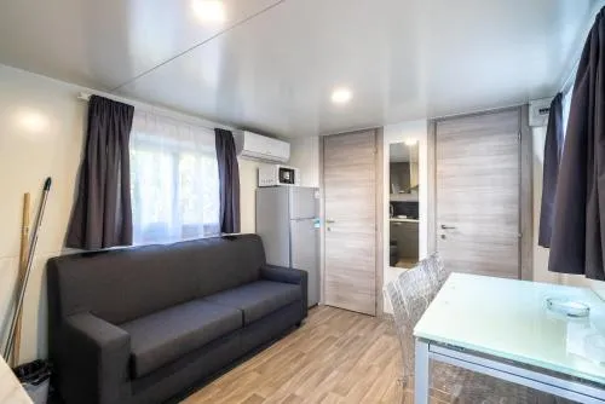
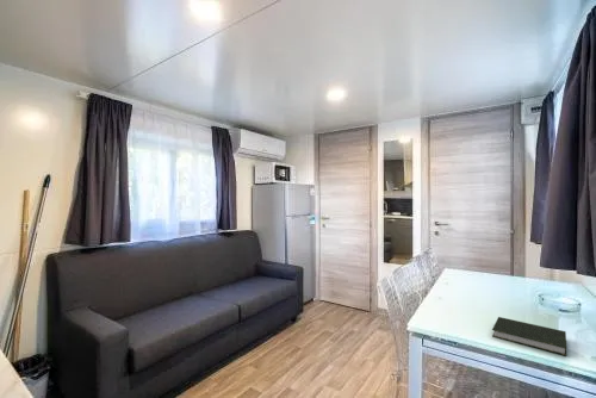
+ book [491,316,567,356]
